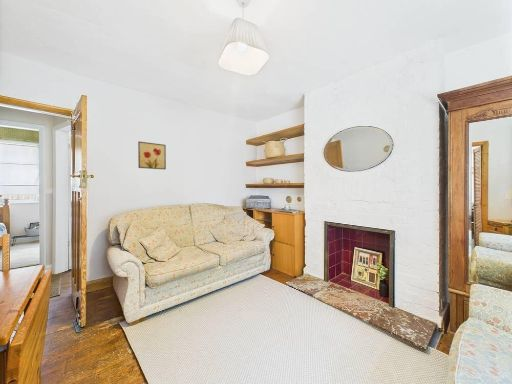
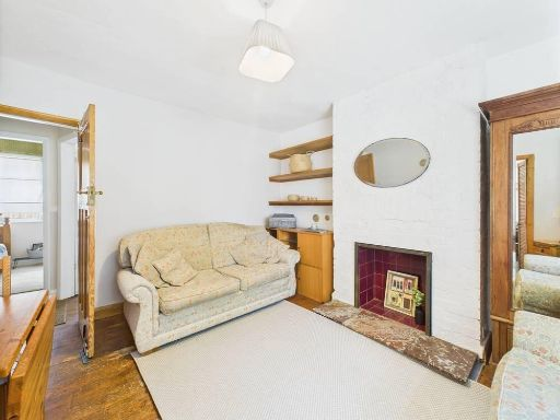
- wall art [137,140,167,170]
